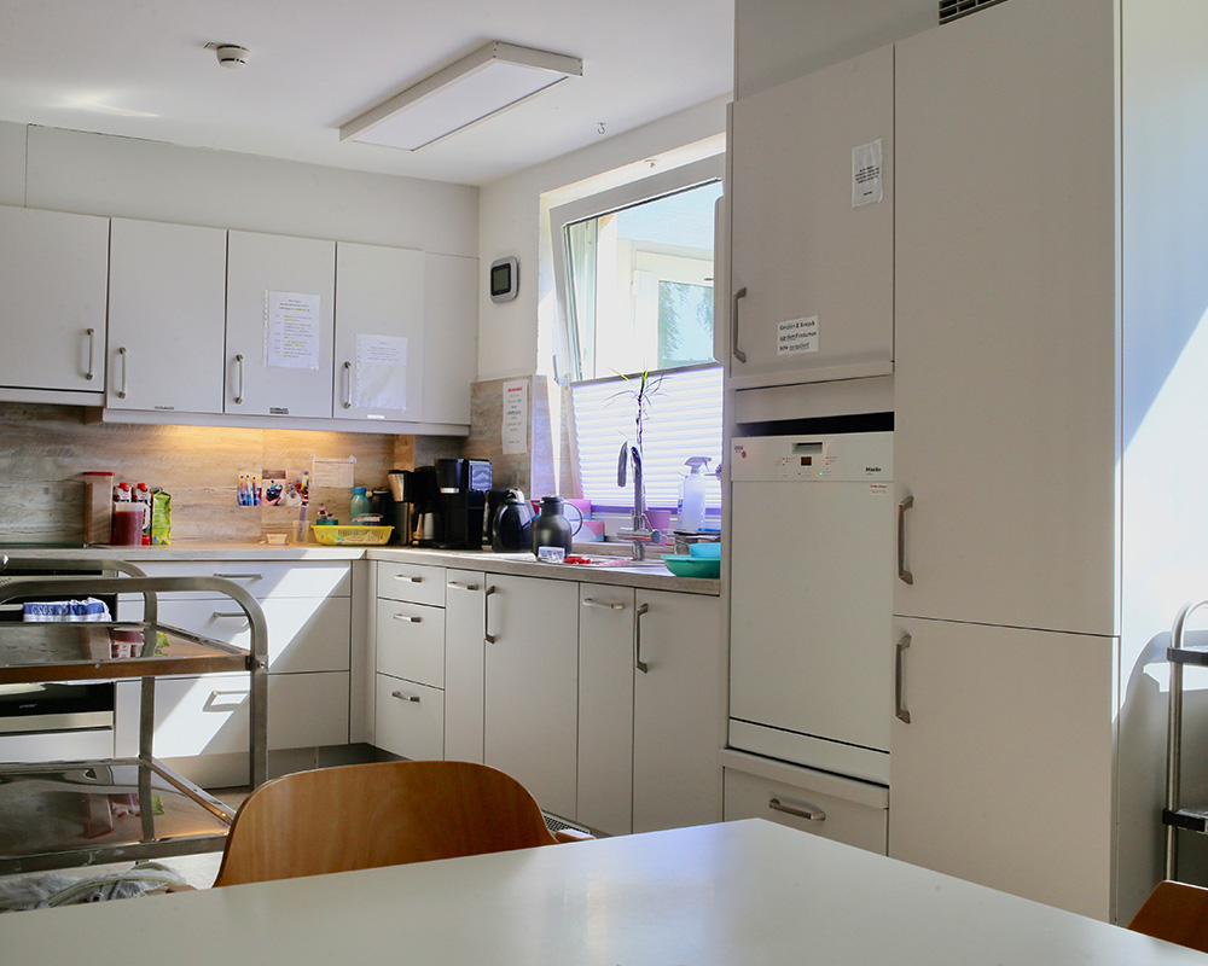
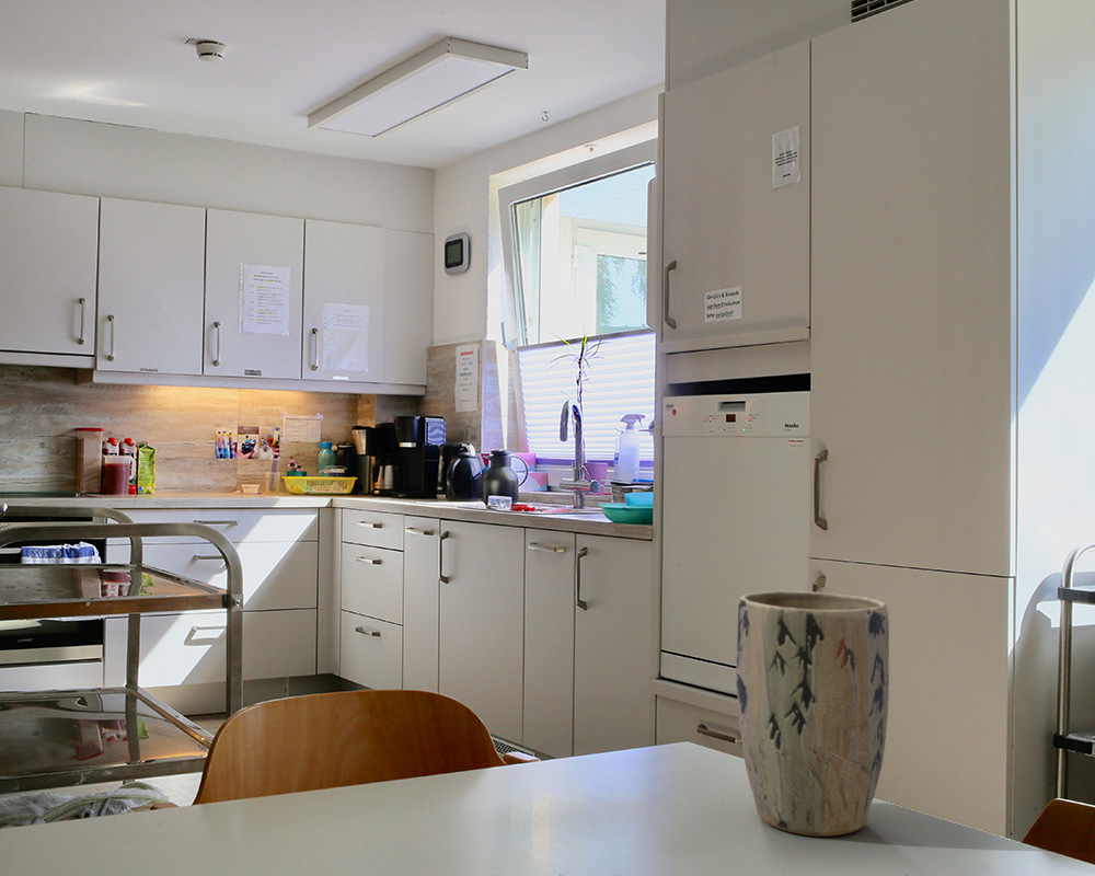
+ plant pot [735,590,890,837]
